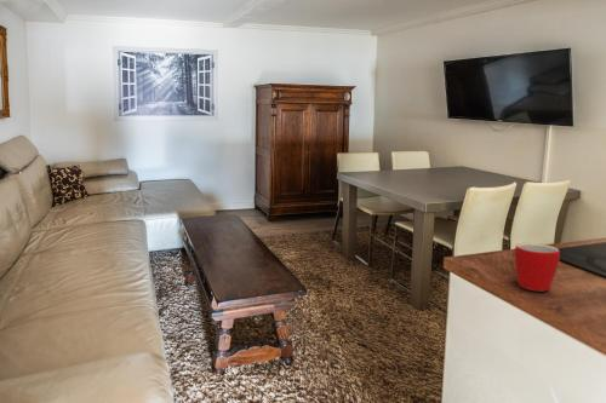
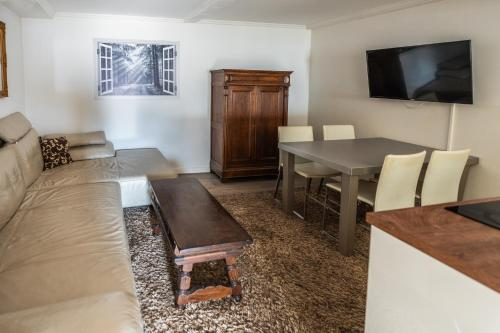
- mug [514,242,561,292]
